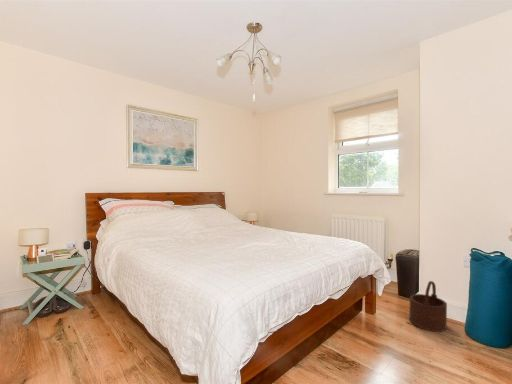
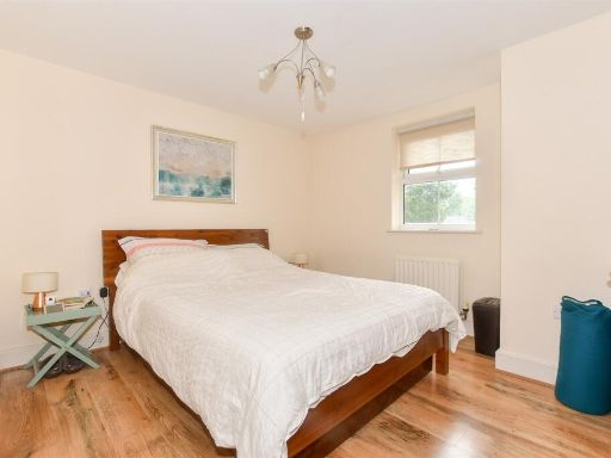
- wooden bucket [409,280,448,333]
